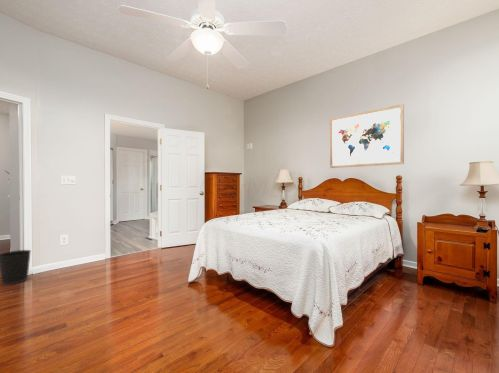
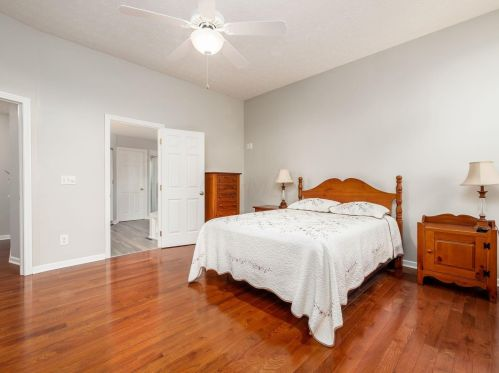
- wastebasket [0,249,32,285]
- wall art [329,103,405,169]
